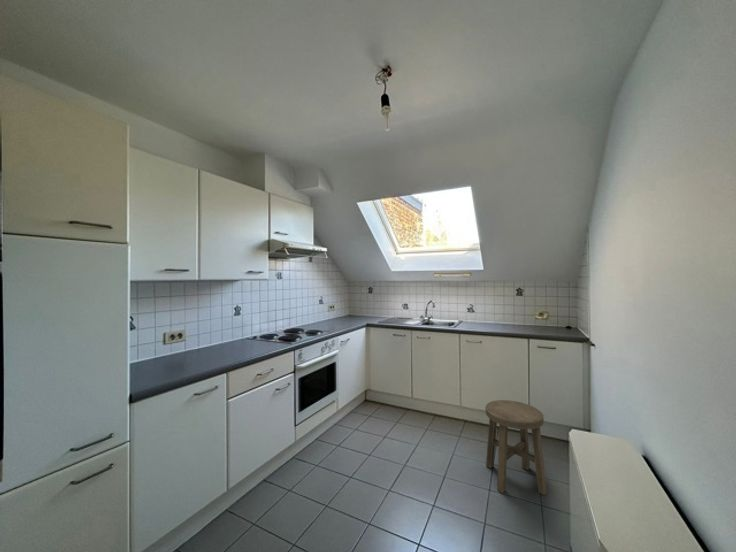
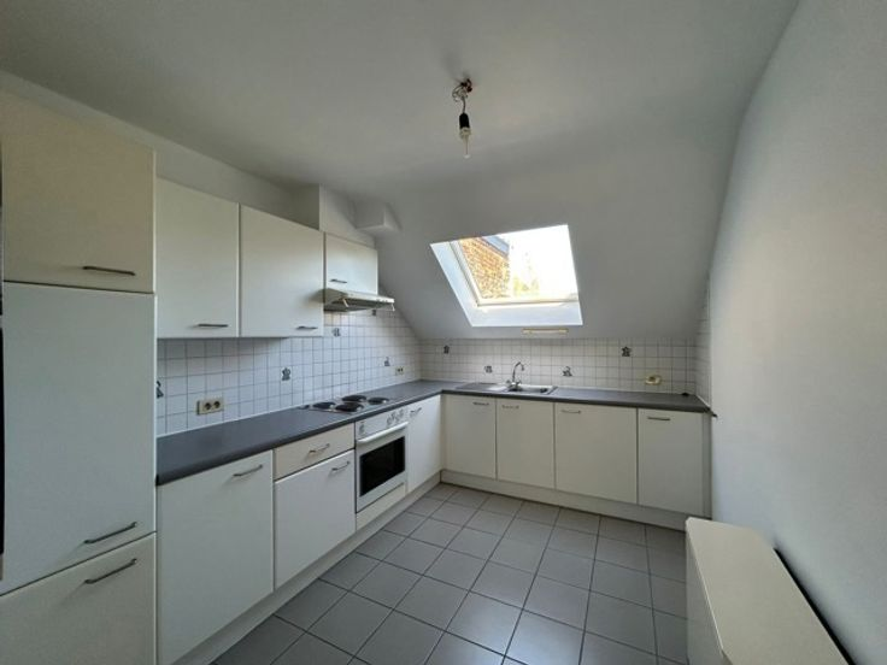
- stool [484,399,548,496]
